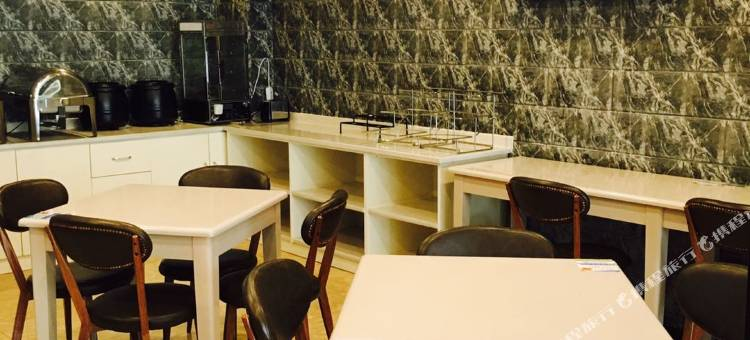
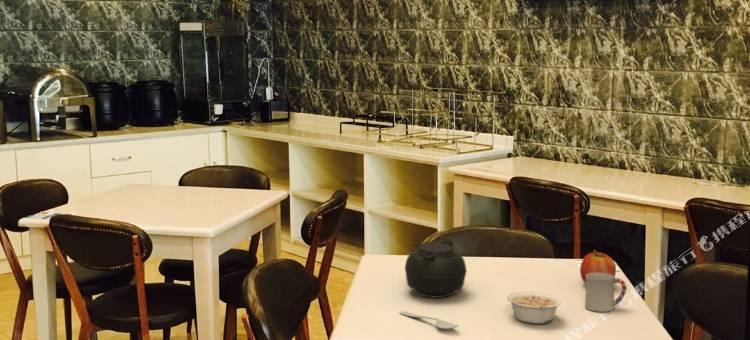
+ cup [584,273,628,313]
+ legume [506,291,563,325]
+ spoon [398,310,459,330]
+ teapot [402,237,468,299]
+ fruit [579,249,617,285]
